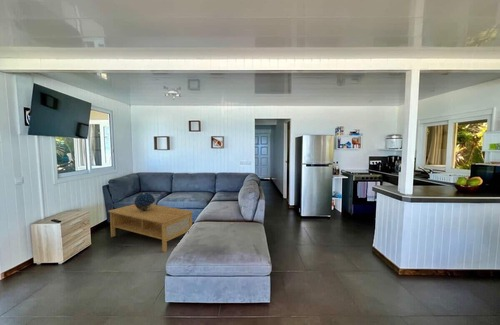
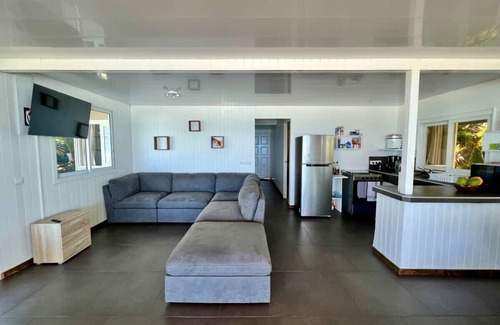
- decorative globe [133,192,156,211]
- coffee table [107,204,195,254]
